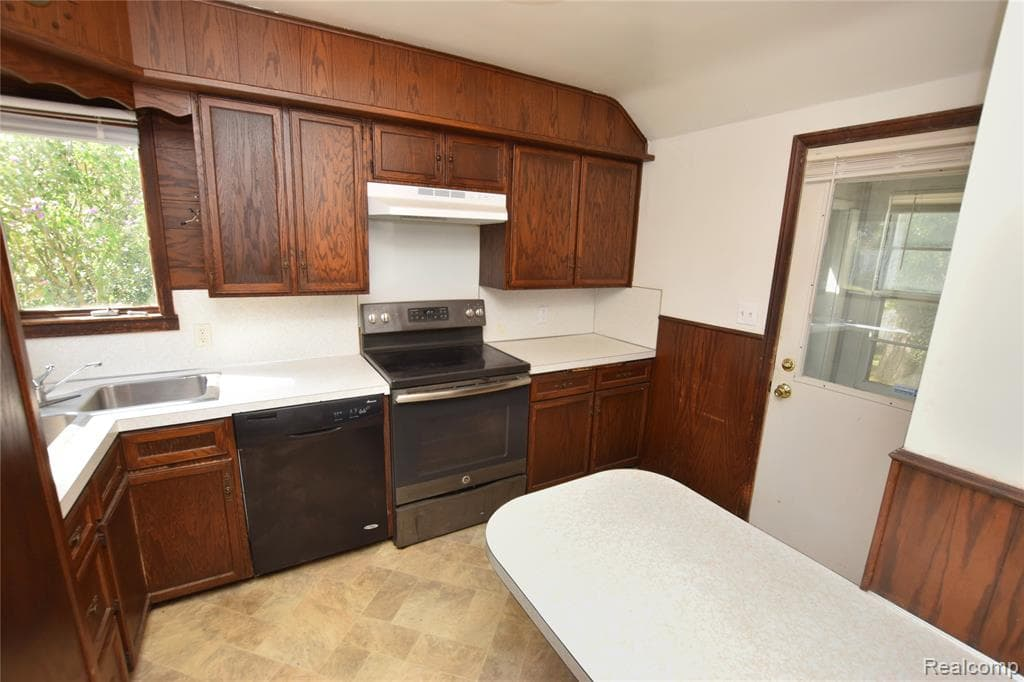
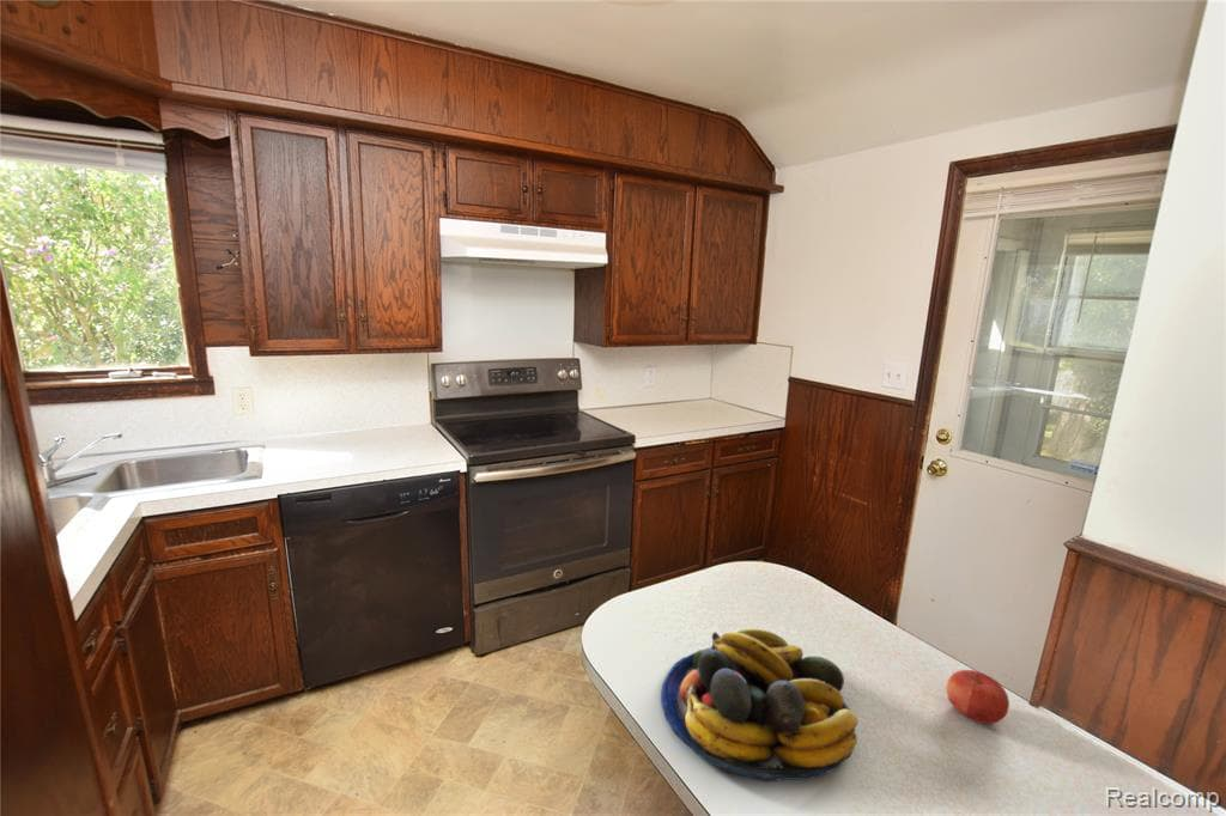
+ fruit [946,669,1010,725]
+ fruit bowl [660,628,860,784]
